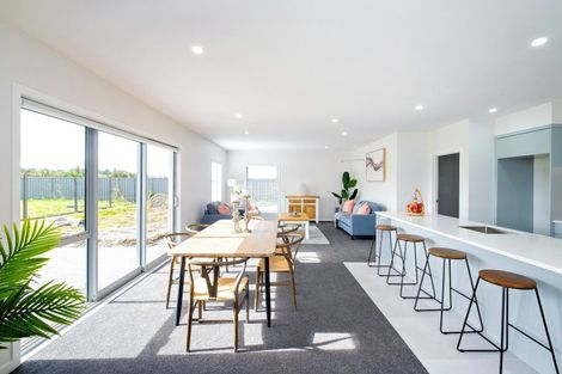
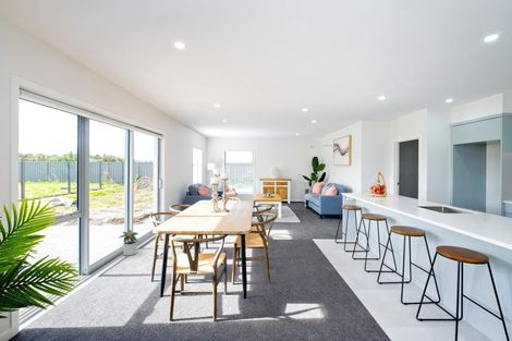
+ potted plant [119,229,141,256]
